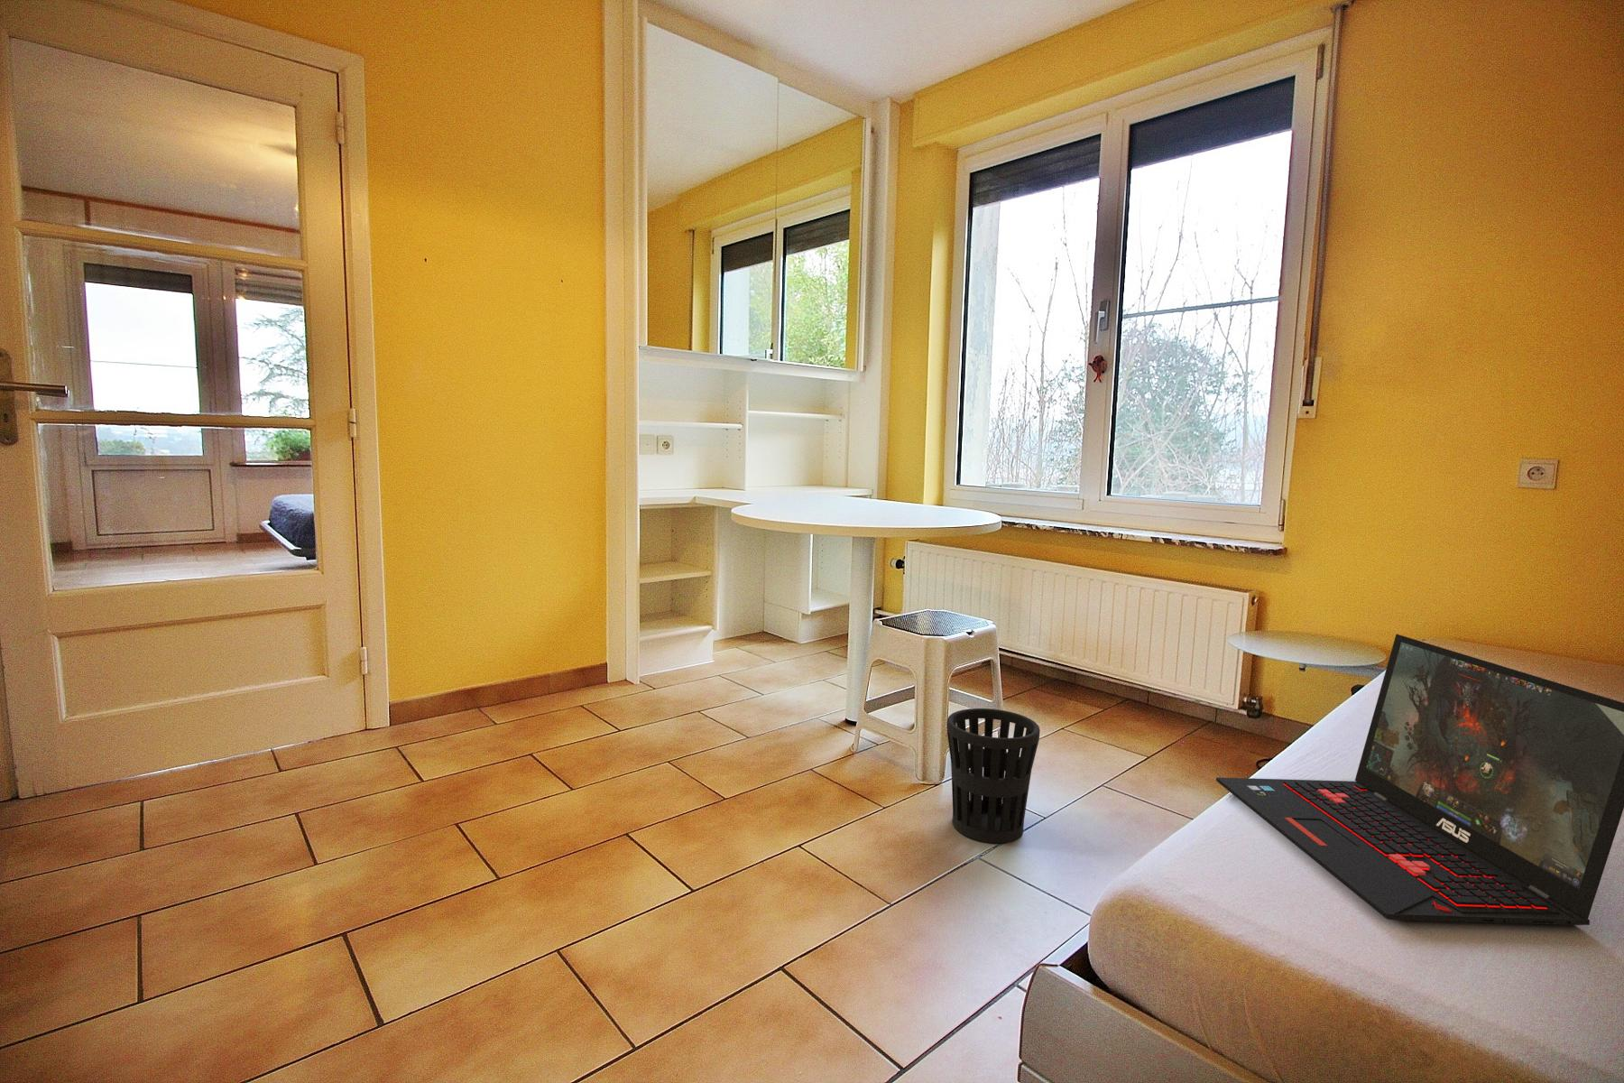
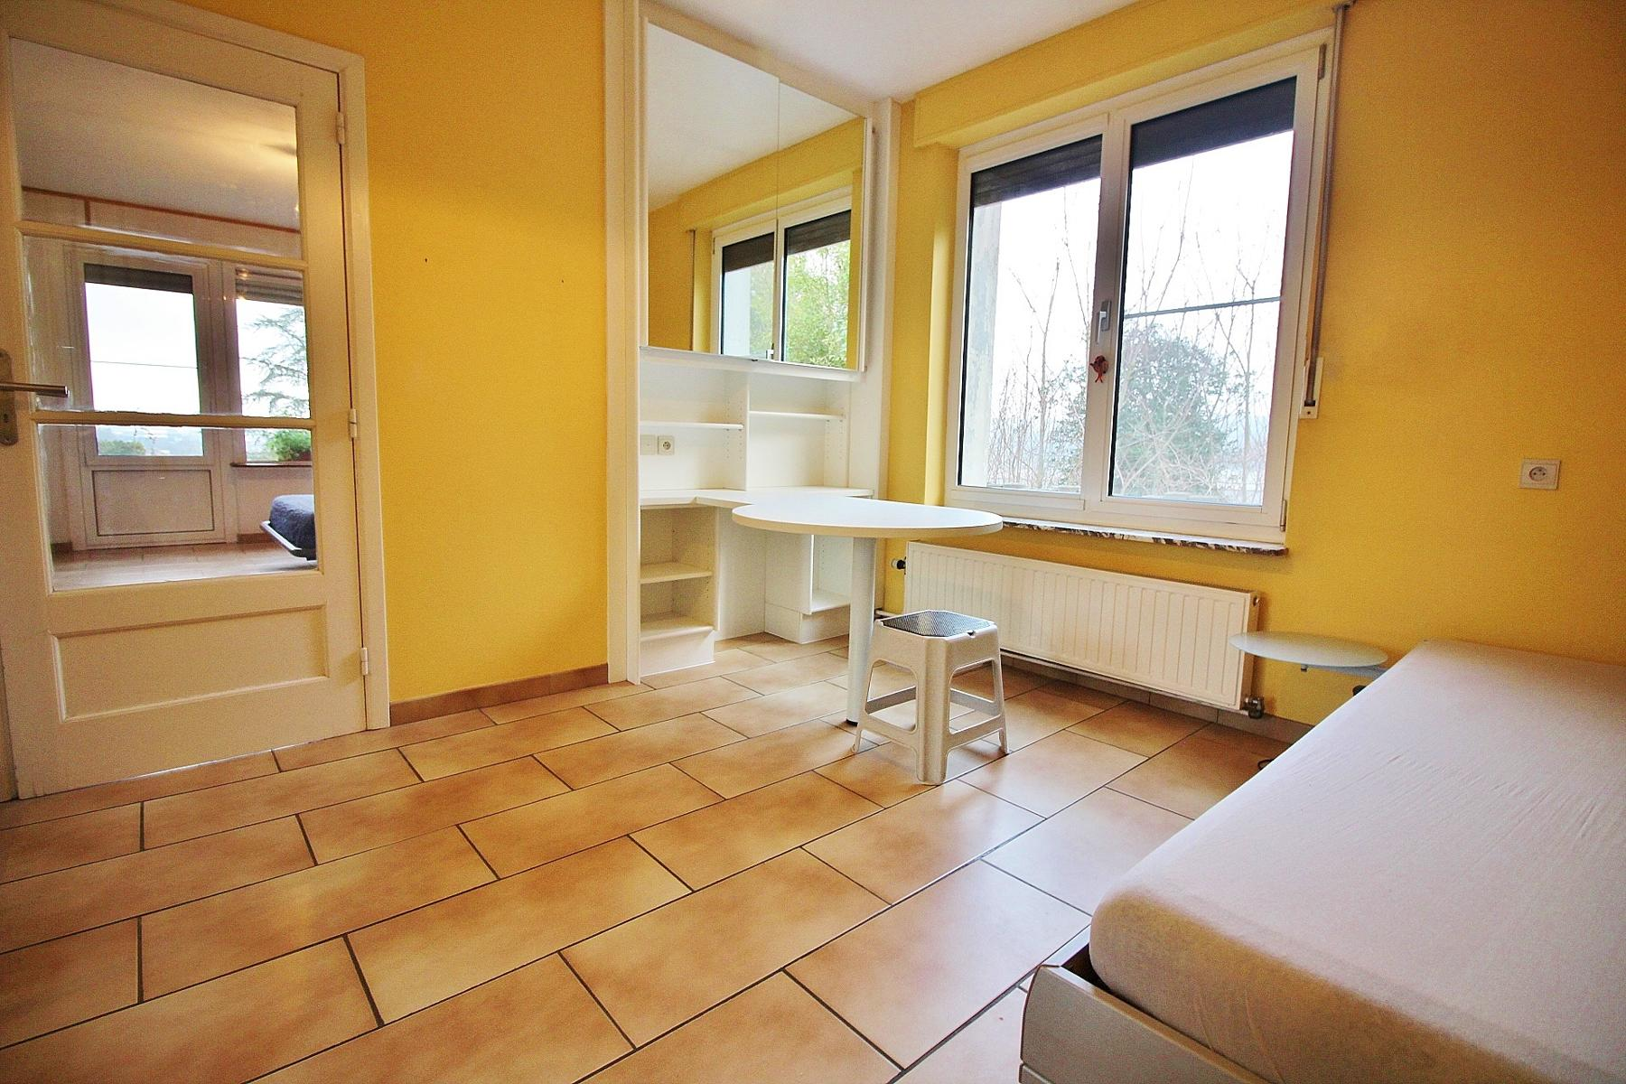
- laptop [1216,633,1624,926]
- wastebasket [946,707,1042,844]
